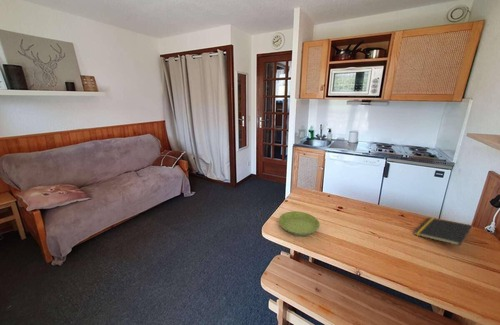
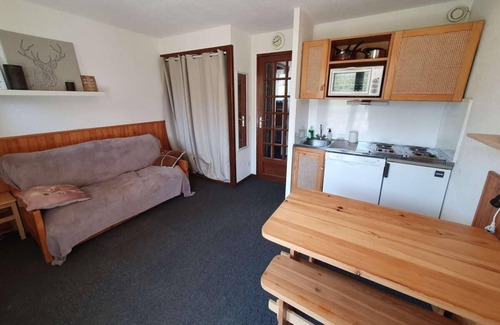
- notepad [413,217,473,247]
- saucer [278,210,321,237]
